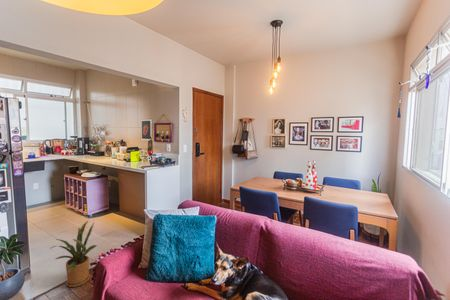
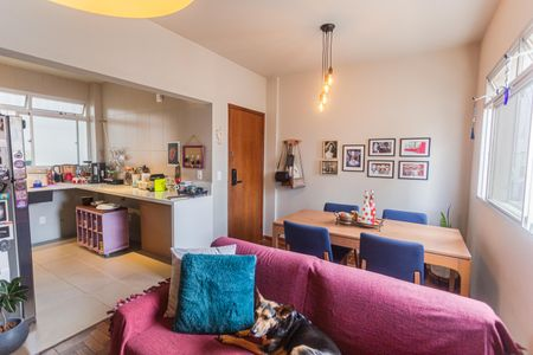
- house plant [49,220,98,288]
